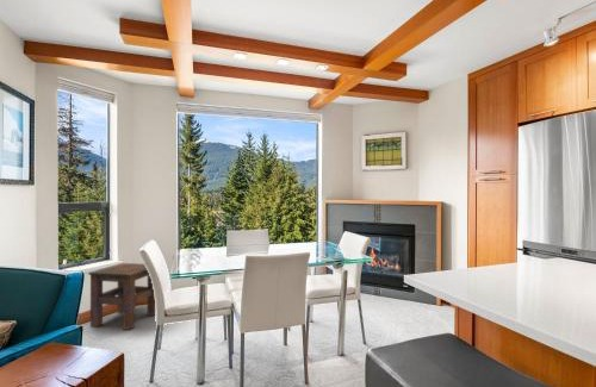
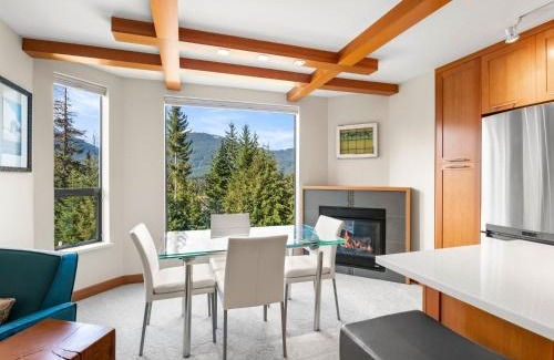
- side table [87,262,156,331]
